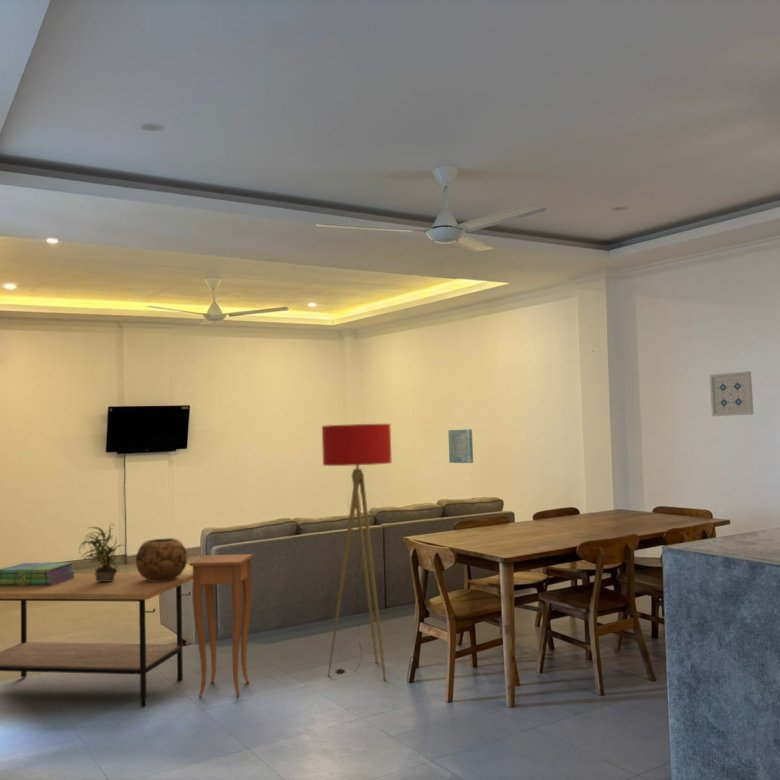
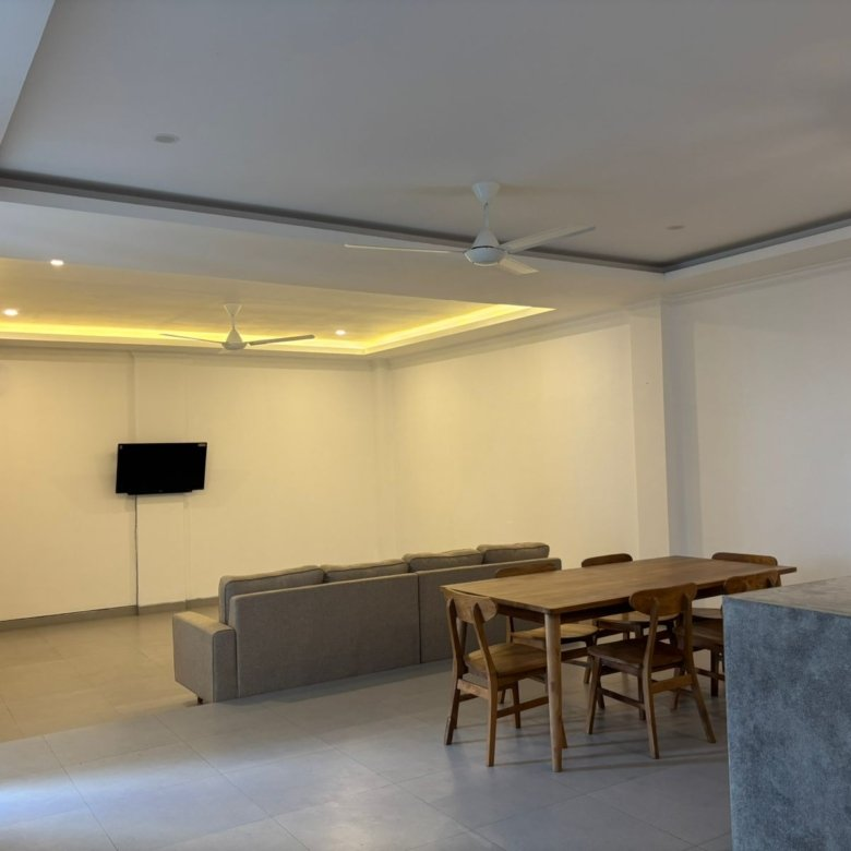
- potted plant [78,523,126,581]
- stack of books [0,561,75,586]
- side table [189,553,254,698]
- coffee table [0,573,193,709]
- decorative bowl [135,537,188,582]
- wall art [447,428,474,464]
- floor lamp [321,423,393,682]
- wall art [709,370,754,417]
